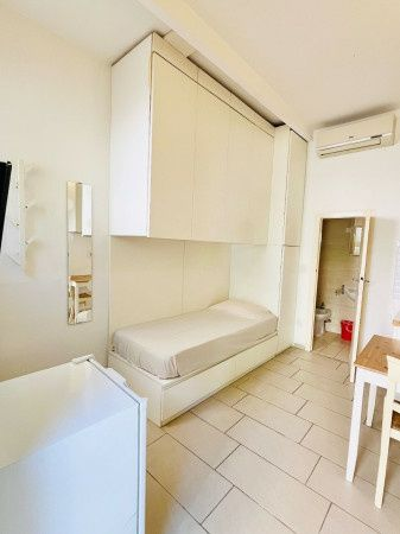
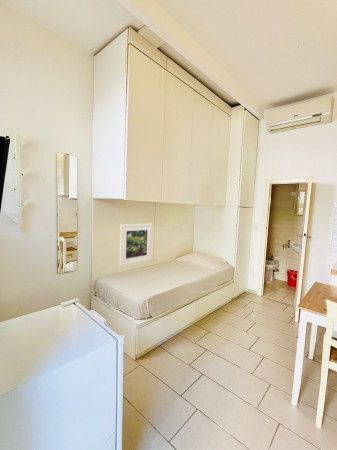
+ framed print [119,223,153,267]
